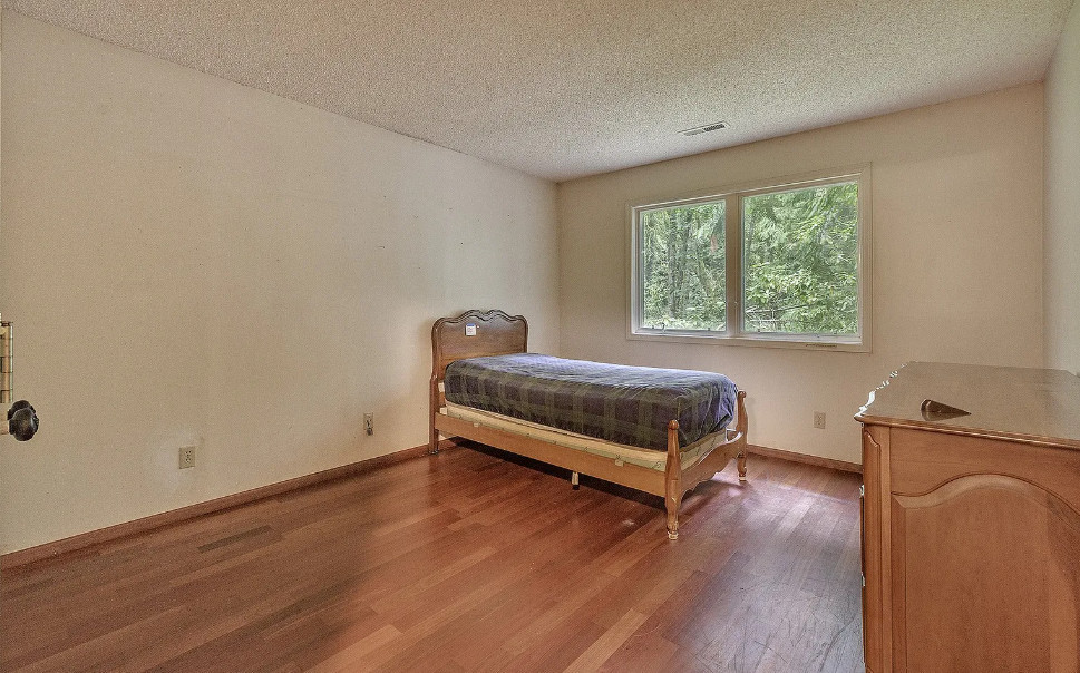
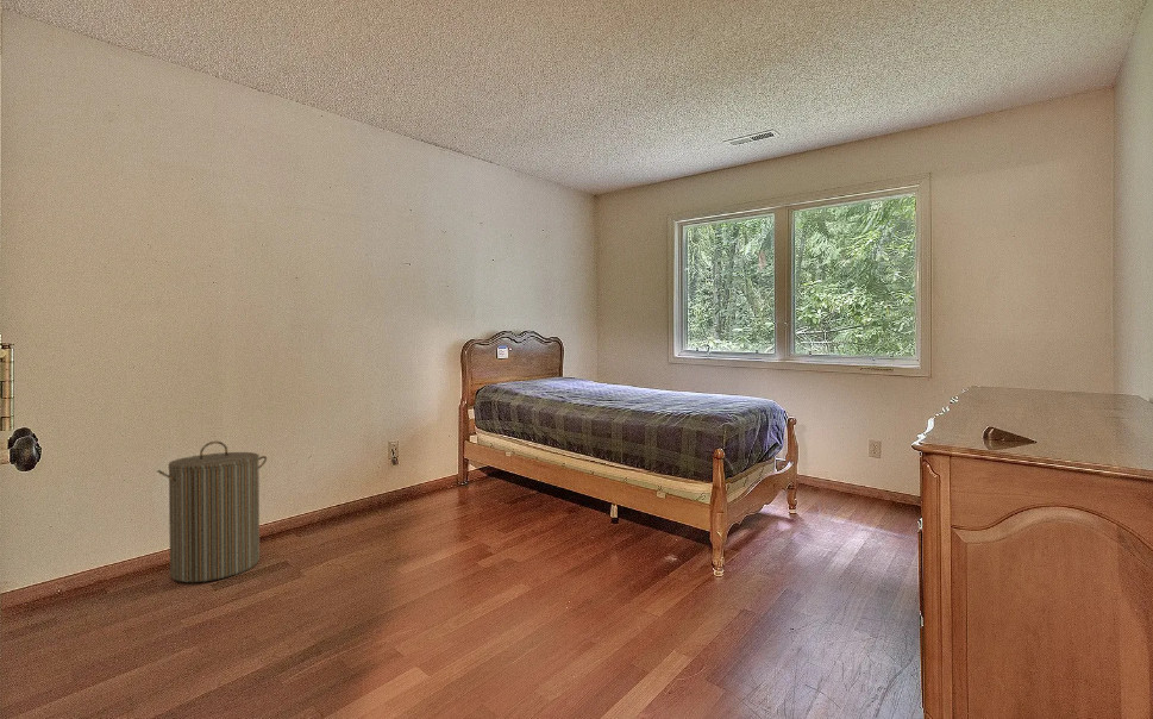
+ laundry hamper [156,440,268,583]
